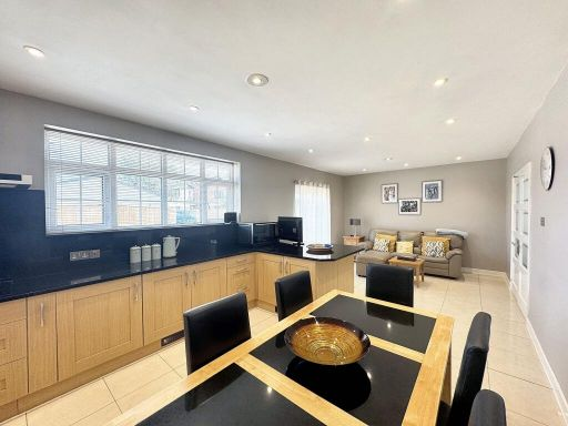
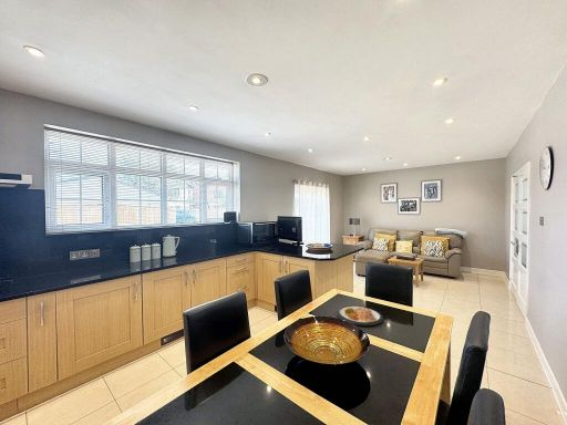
+ dish [337,304,384,326]
